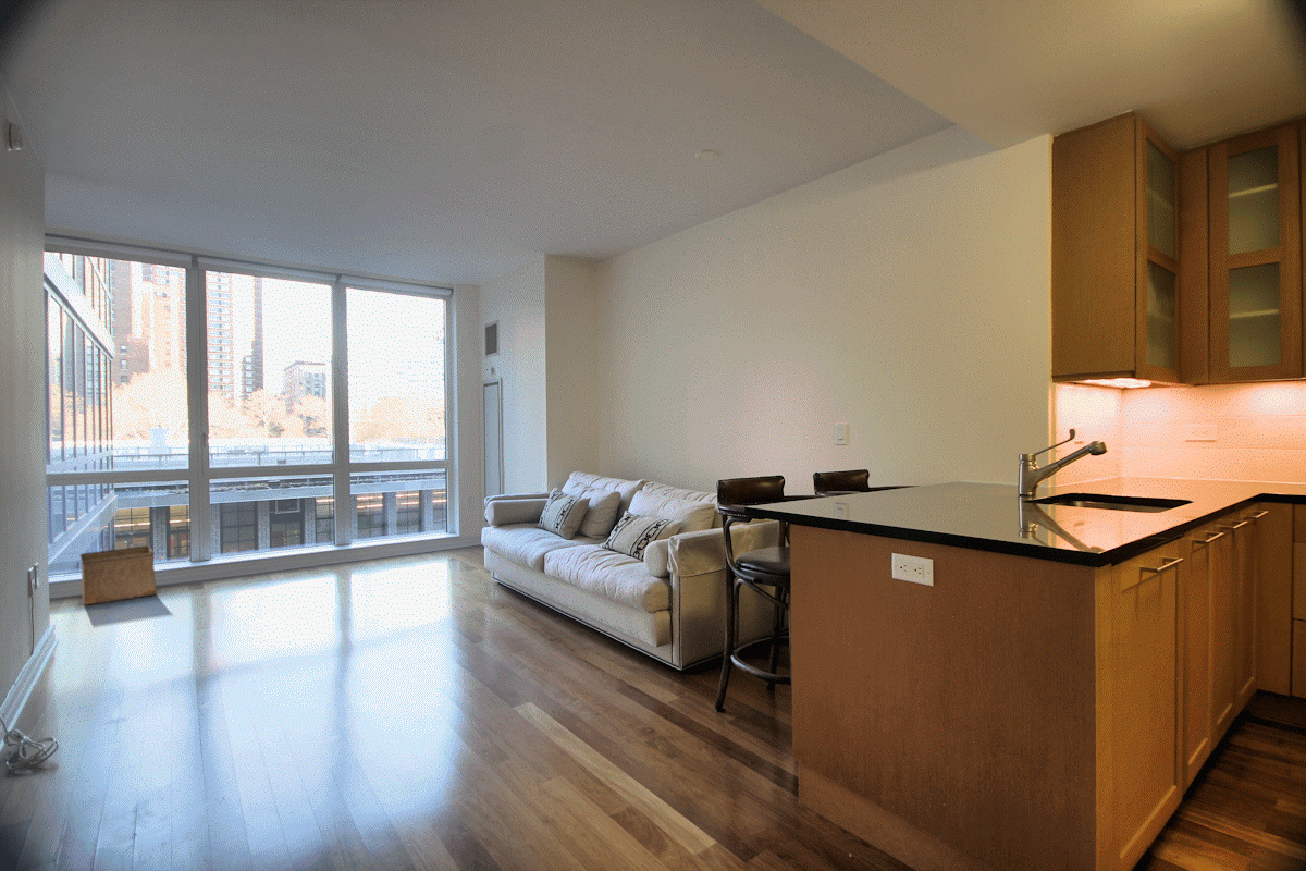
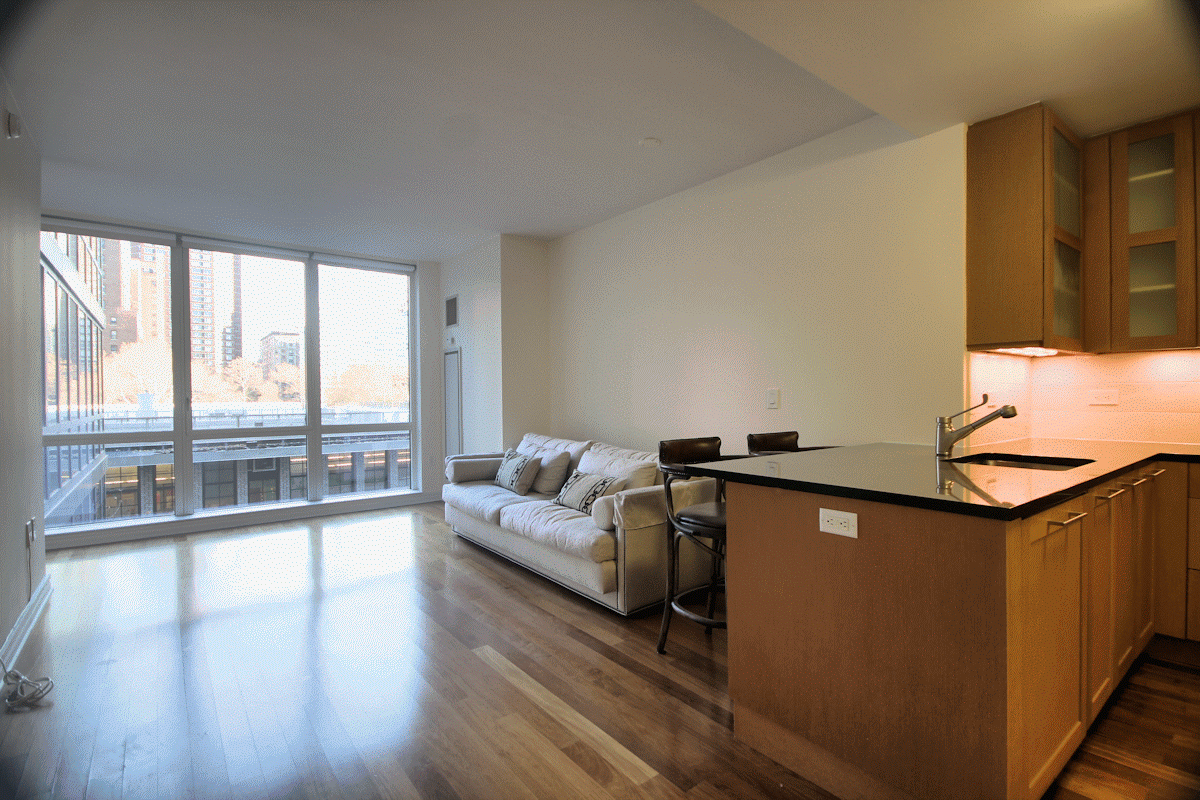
- storage bin [78,544,158,606]
